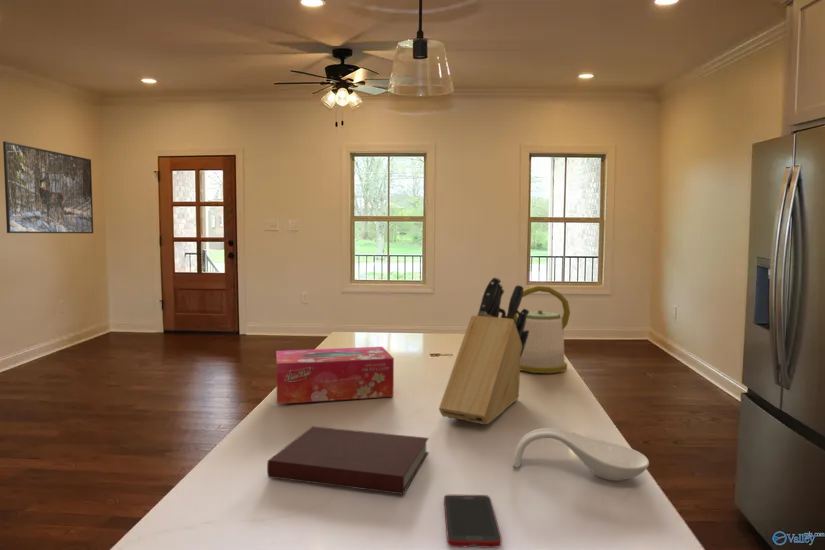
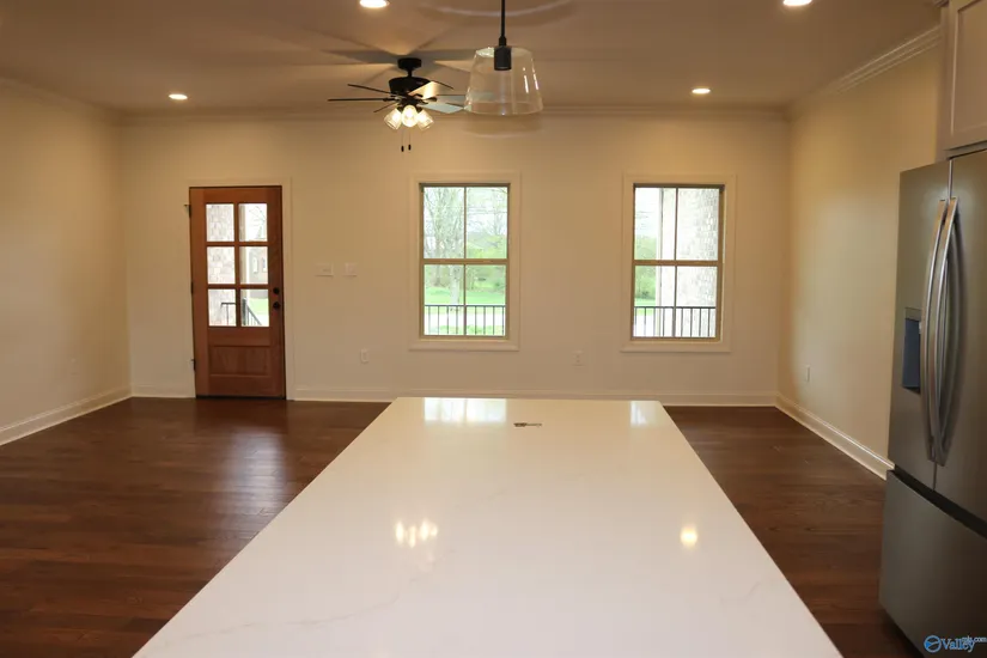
- tissue box [275,346,395,405]
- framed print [2,140,94,234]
- cell phone [443,494,503,549]
- notebook [266,425,430,495]
- spoon rest [513,427,650,482]
- kettle [514,284,571,374]
- knife block [438,276,530,425]
